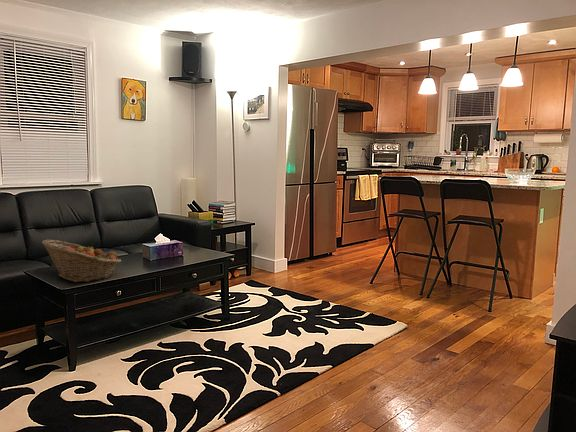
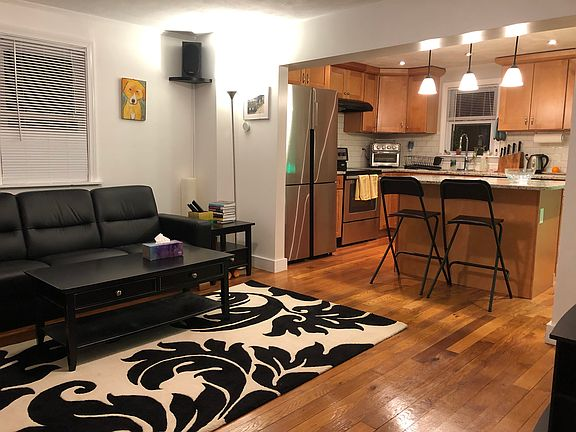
- fruit basket [41,239,122,283]
